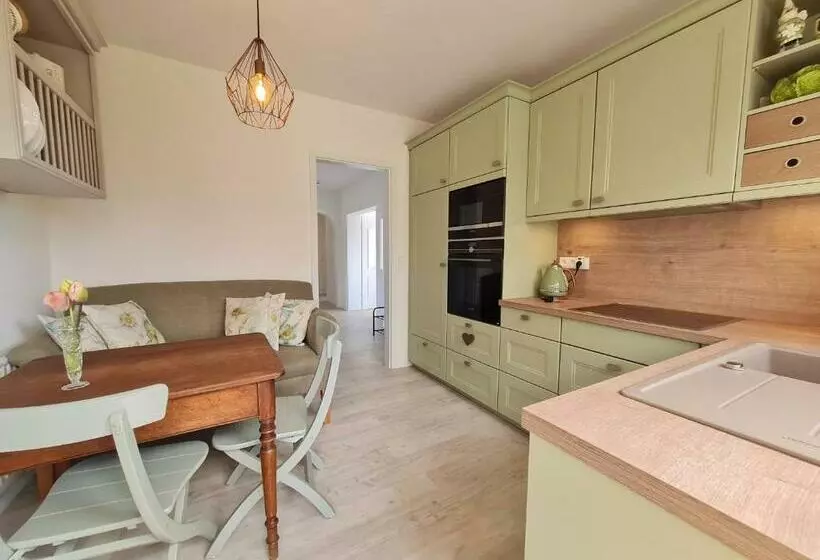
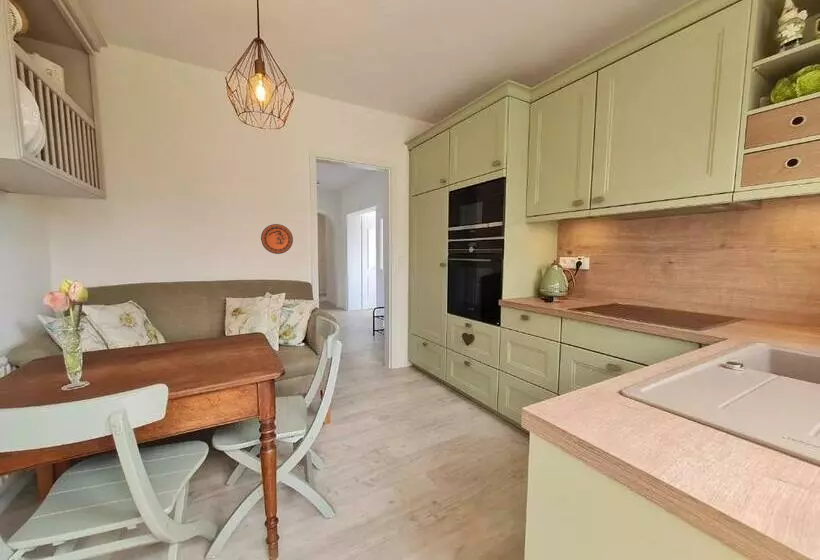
+ decorative plate [260,223,294,255]
